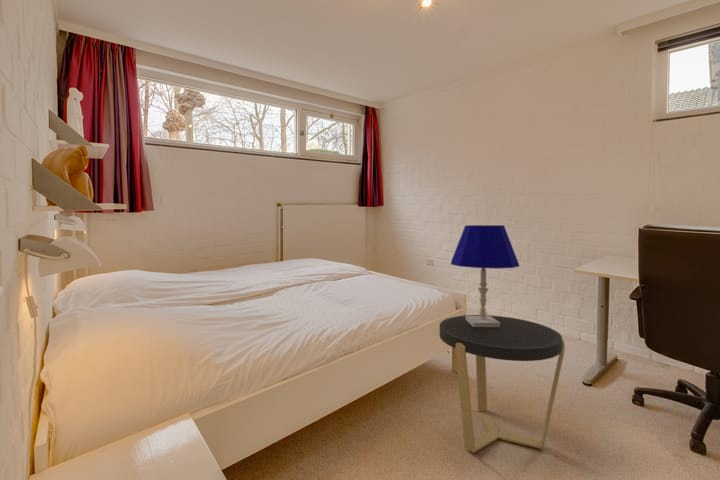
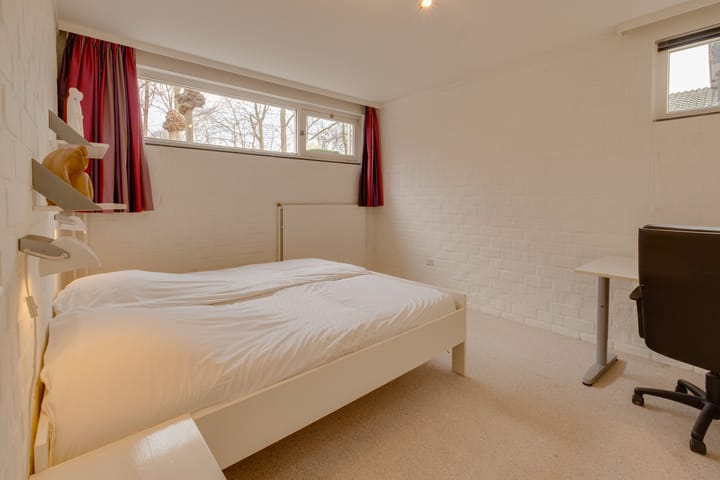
- side table [439,314,566,454]
- table lamp [450,224,520,327]
